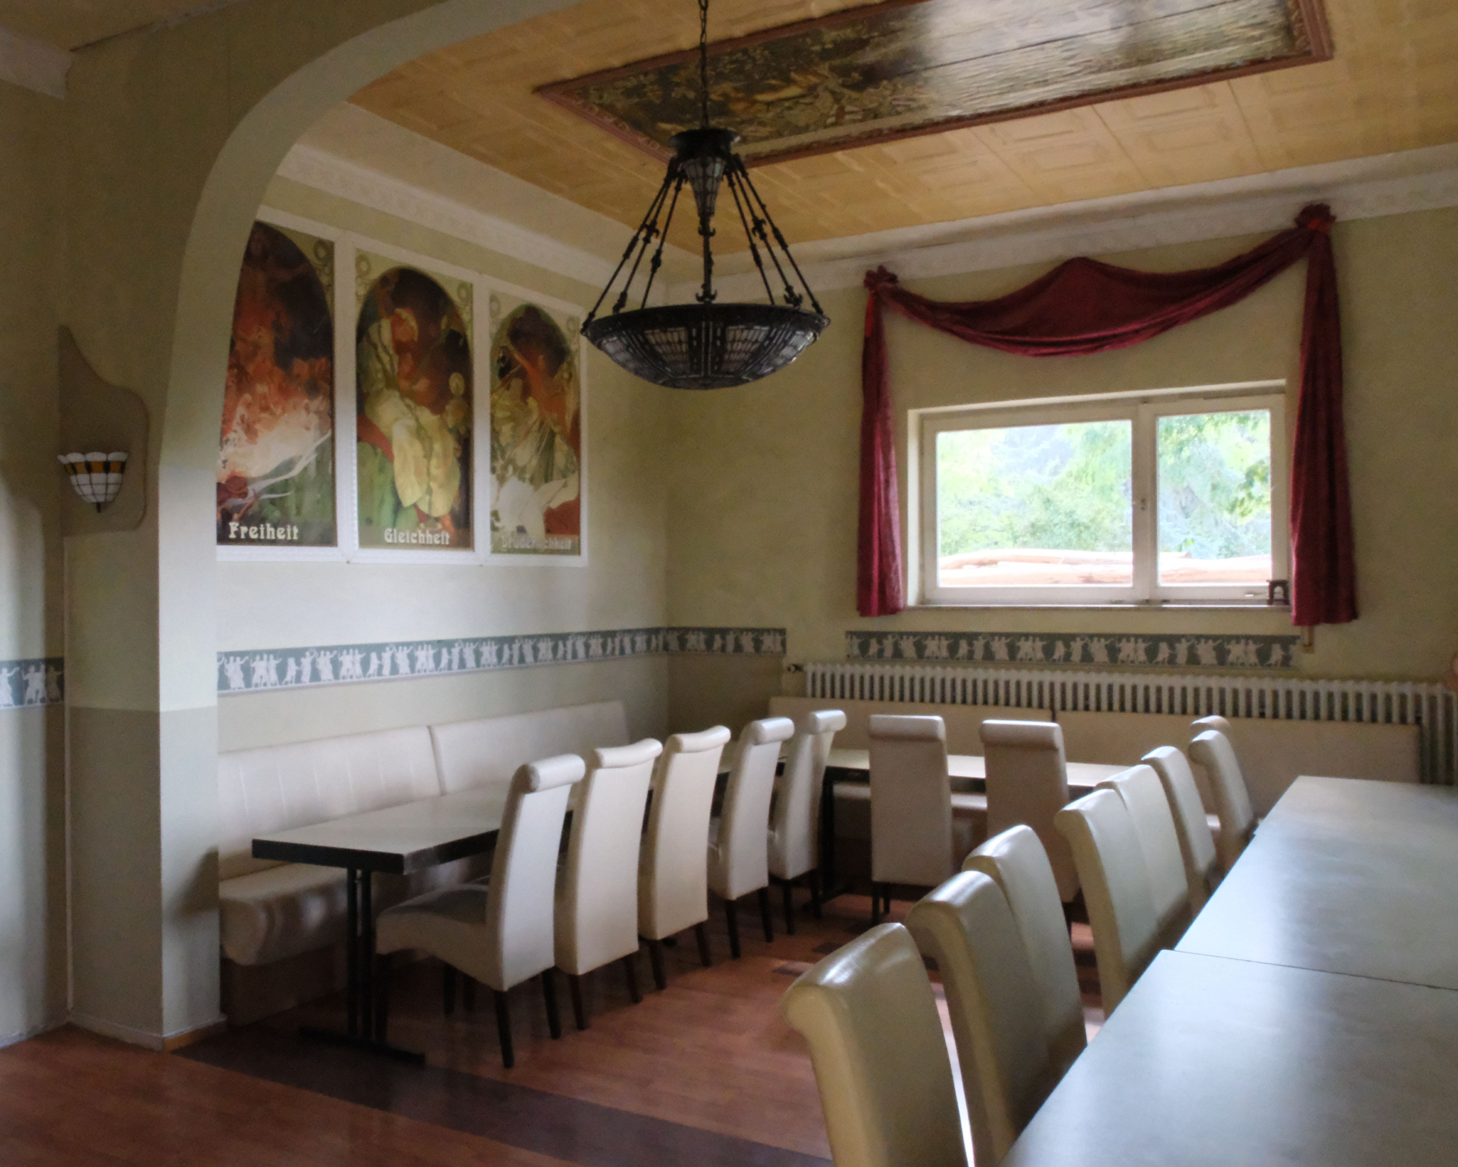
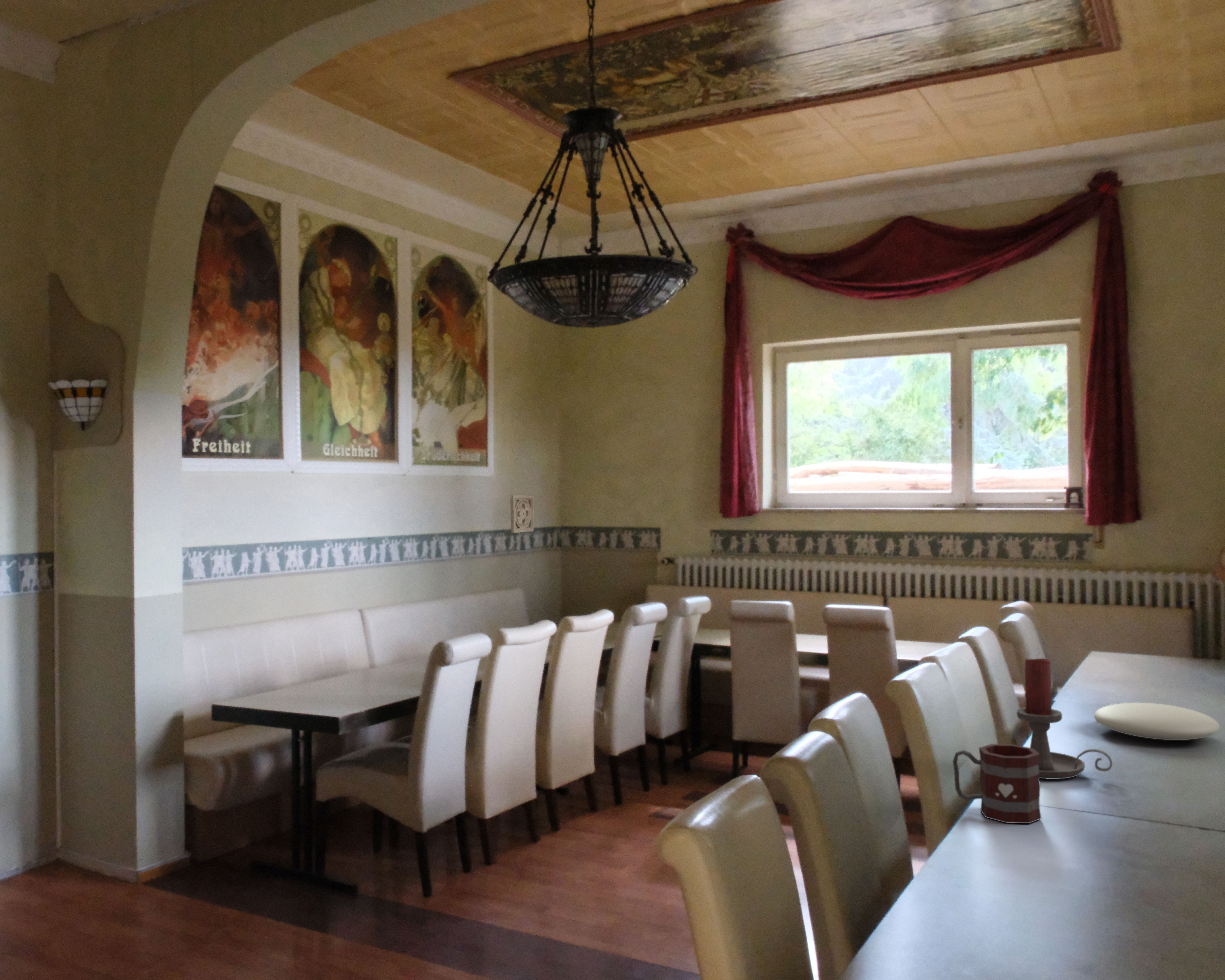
+ cushion [1093,702,1220,740]
+ mug [952,744,1042,824]
+ wall ornament [510,495,534,534]
+ candle holder [1017,656,1113,779]
